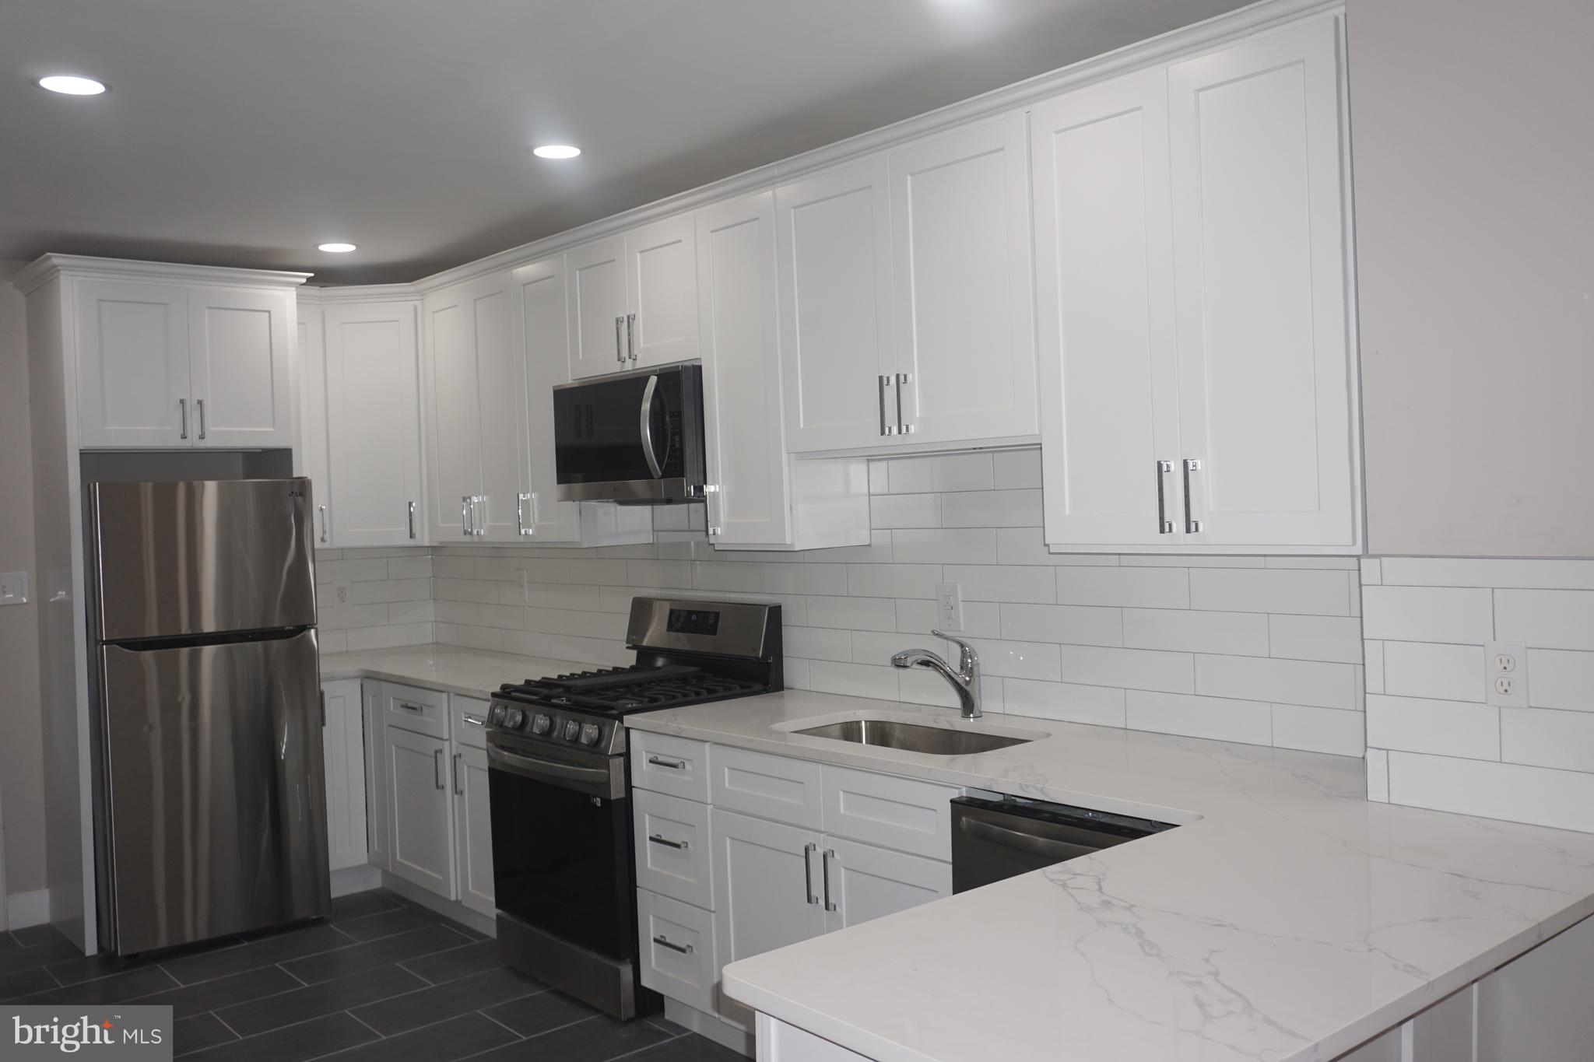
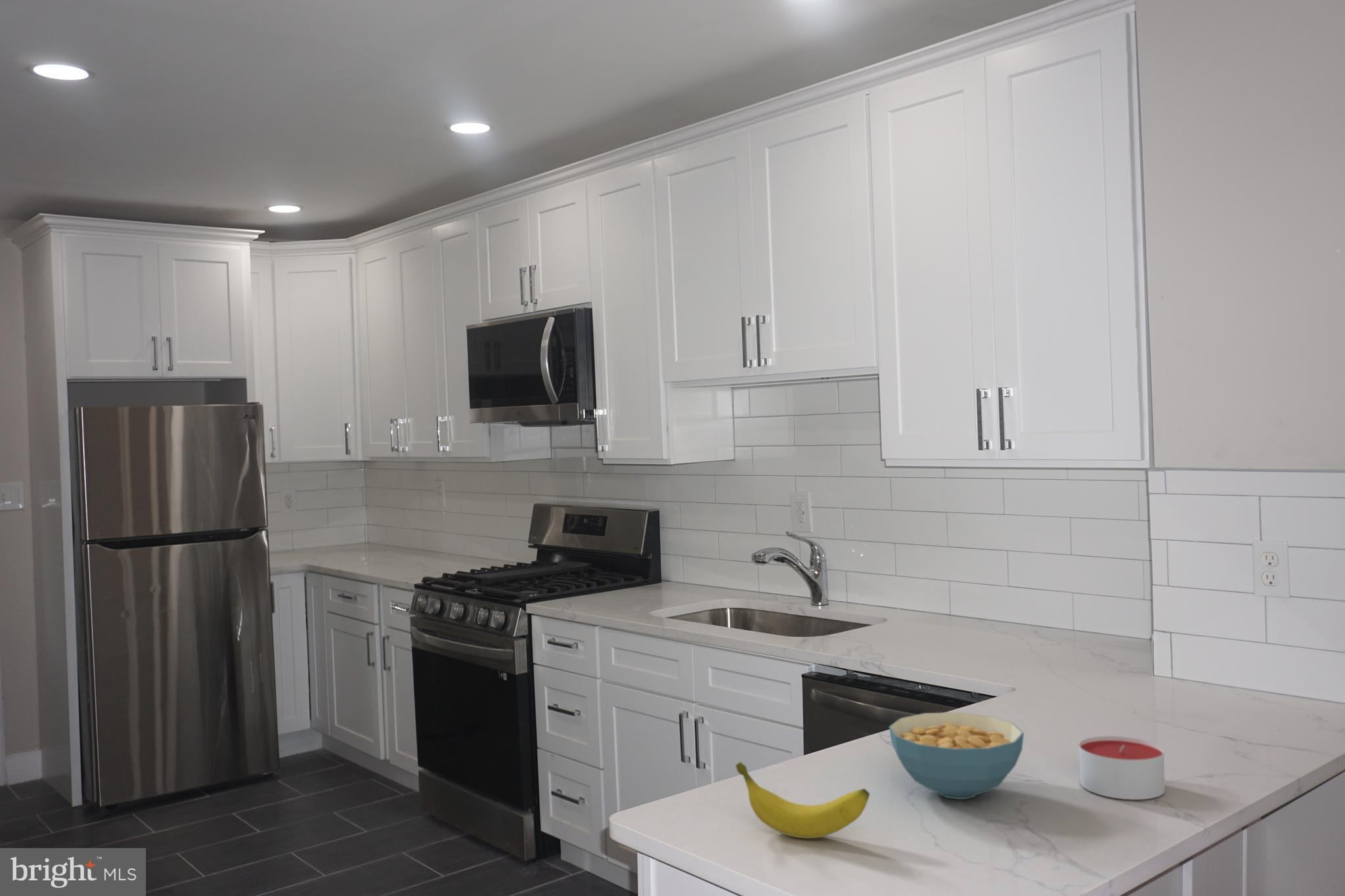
+ banana [735,761,870,839]
+ cereal bowl [889,712,1025,800]
+ candle [1078,735,1166,800]
